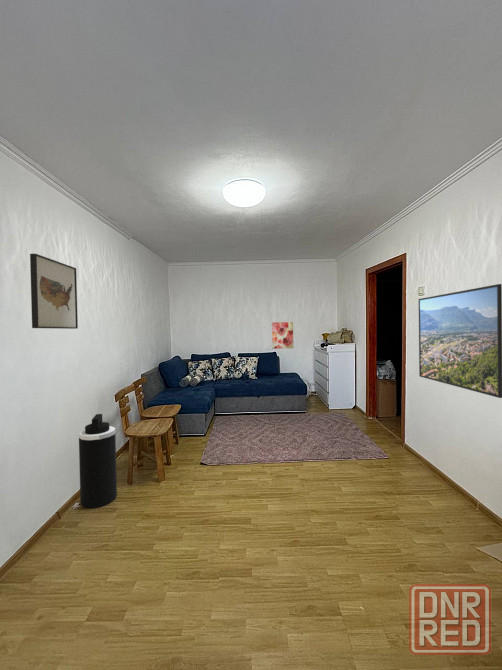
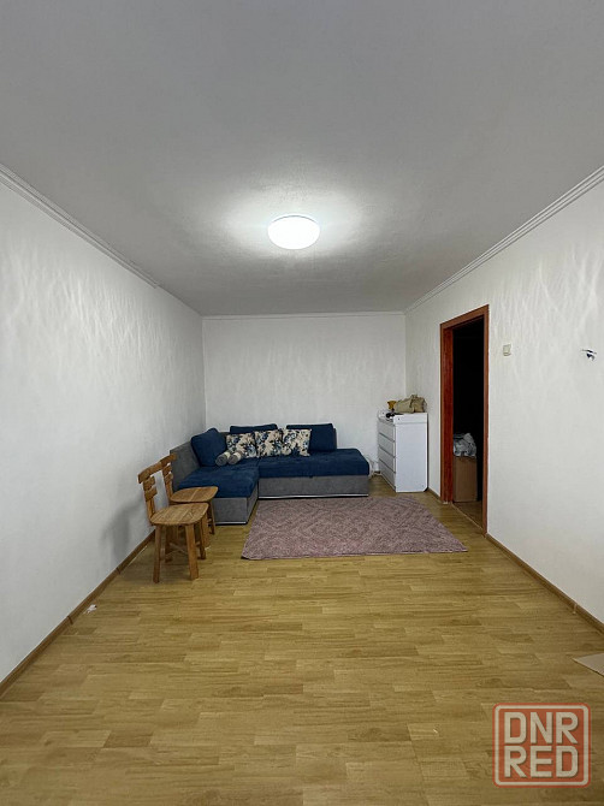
- wall art [271,321,294,350]
- trash can [78,413,118,509]
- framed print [418,283,502,399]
- wall art [29,253,79,330]
